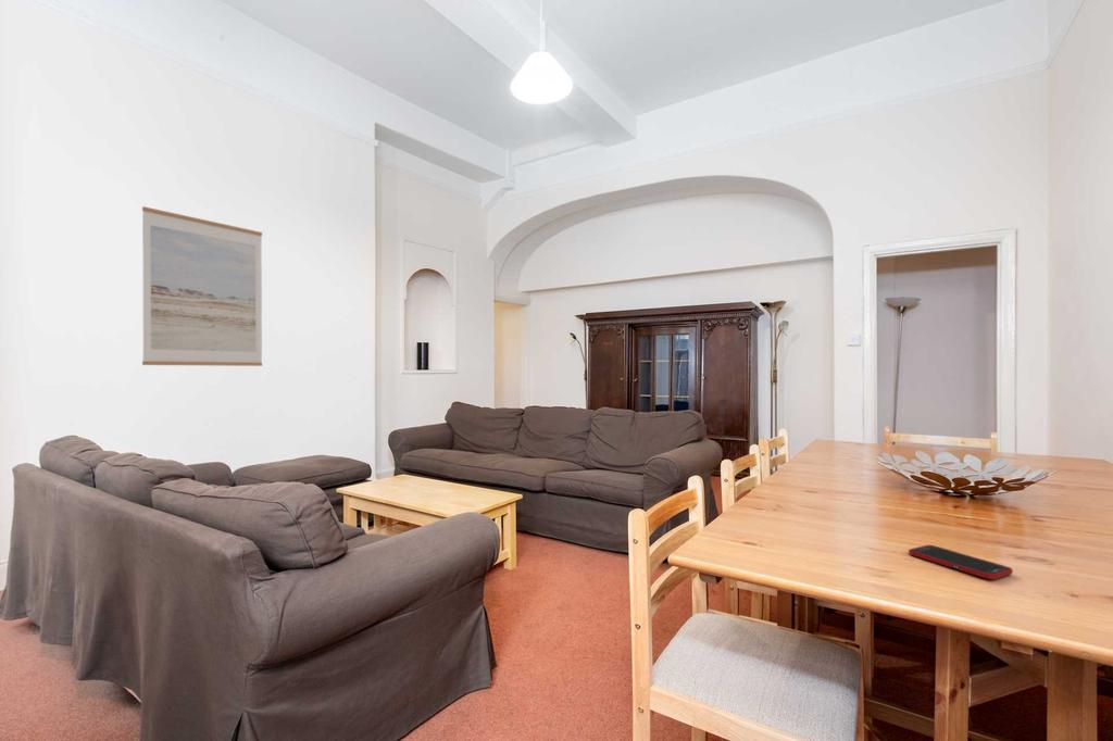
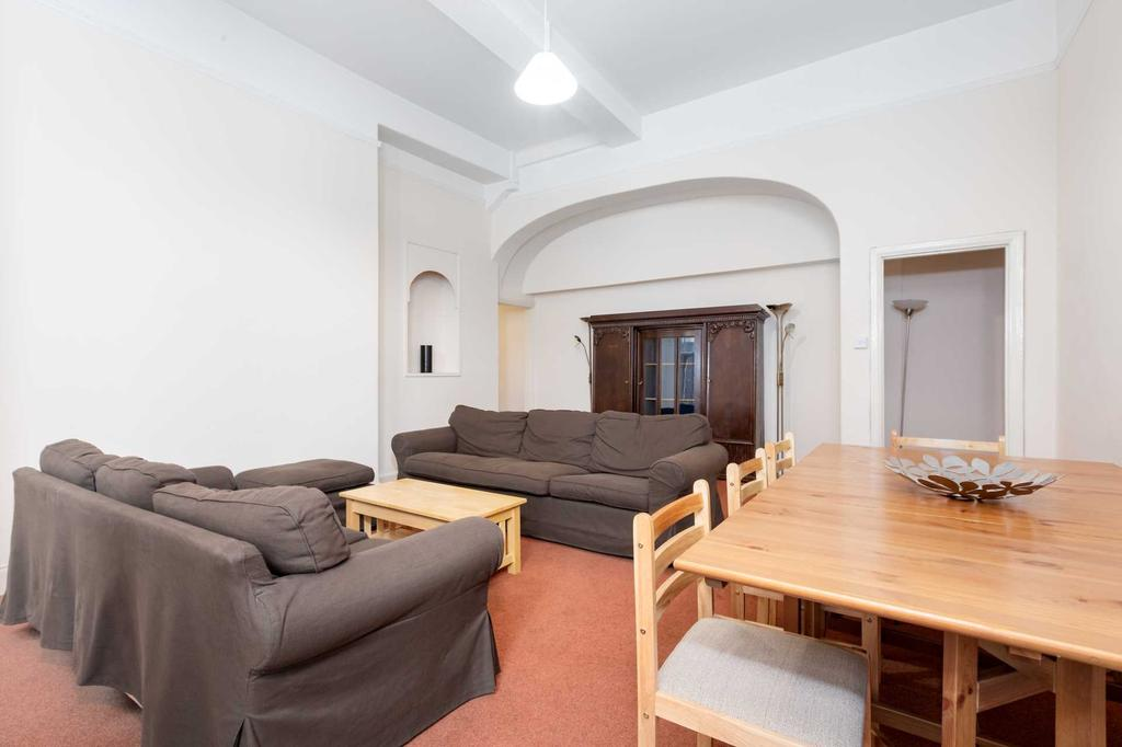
- wall art [141,205,263,367]
- cell phone [908,544,1014,580]
